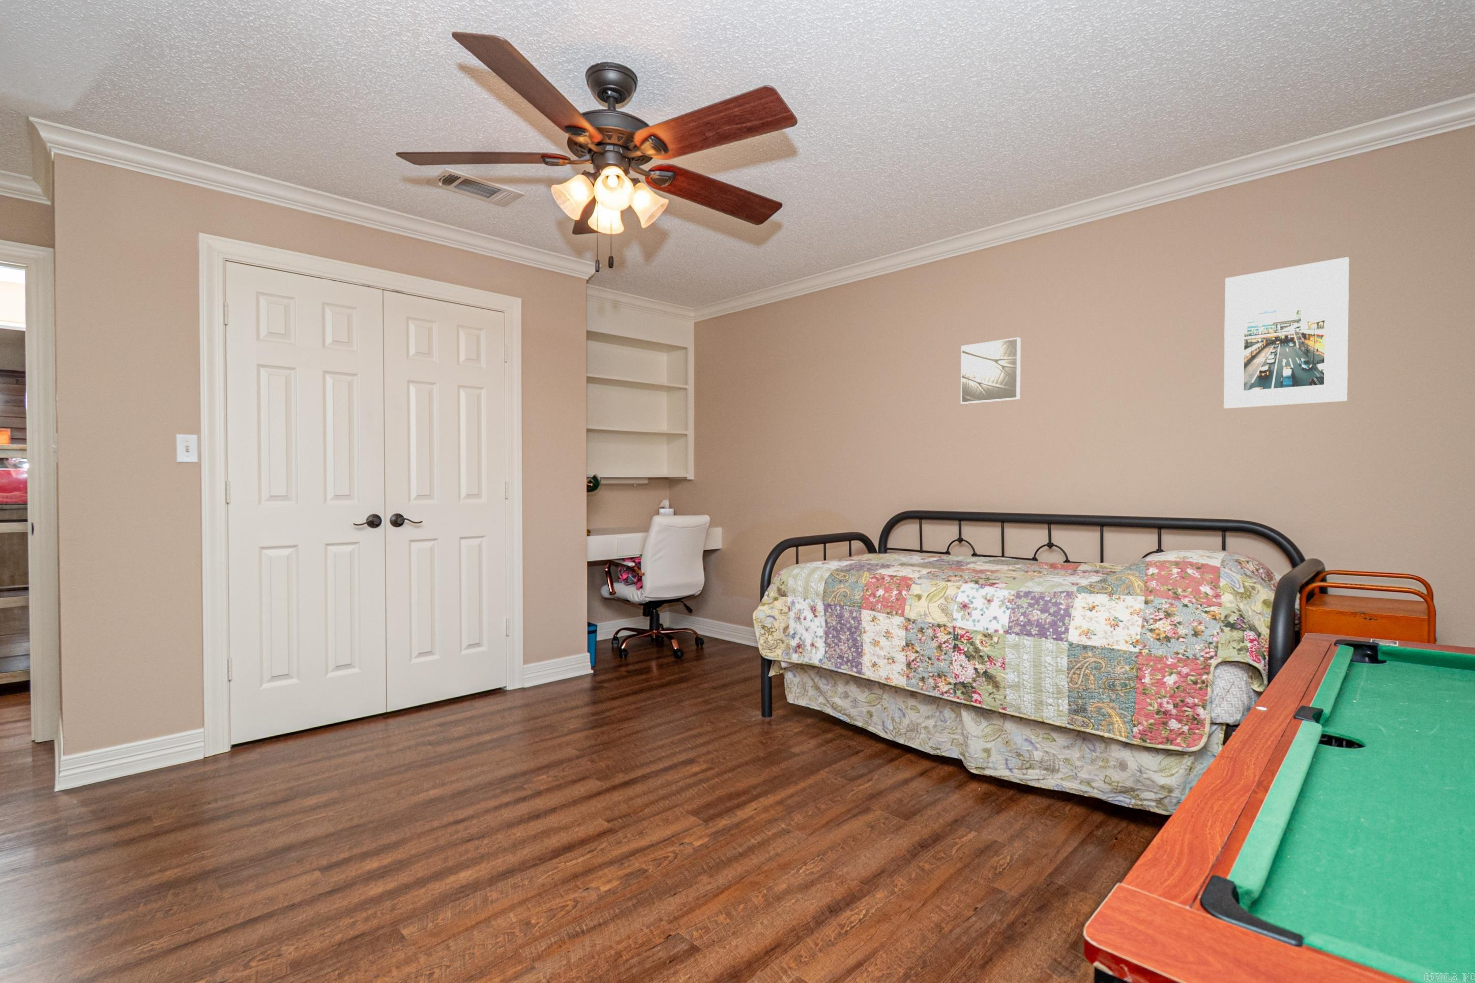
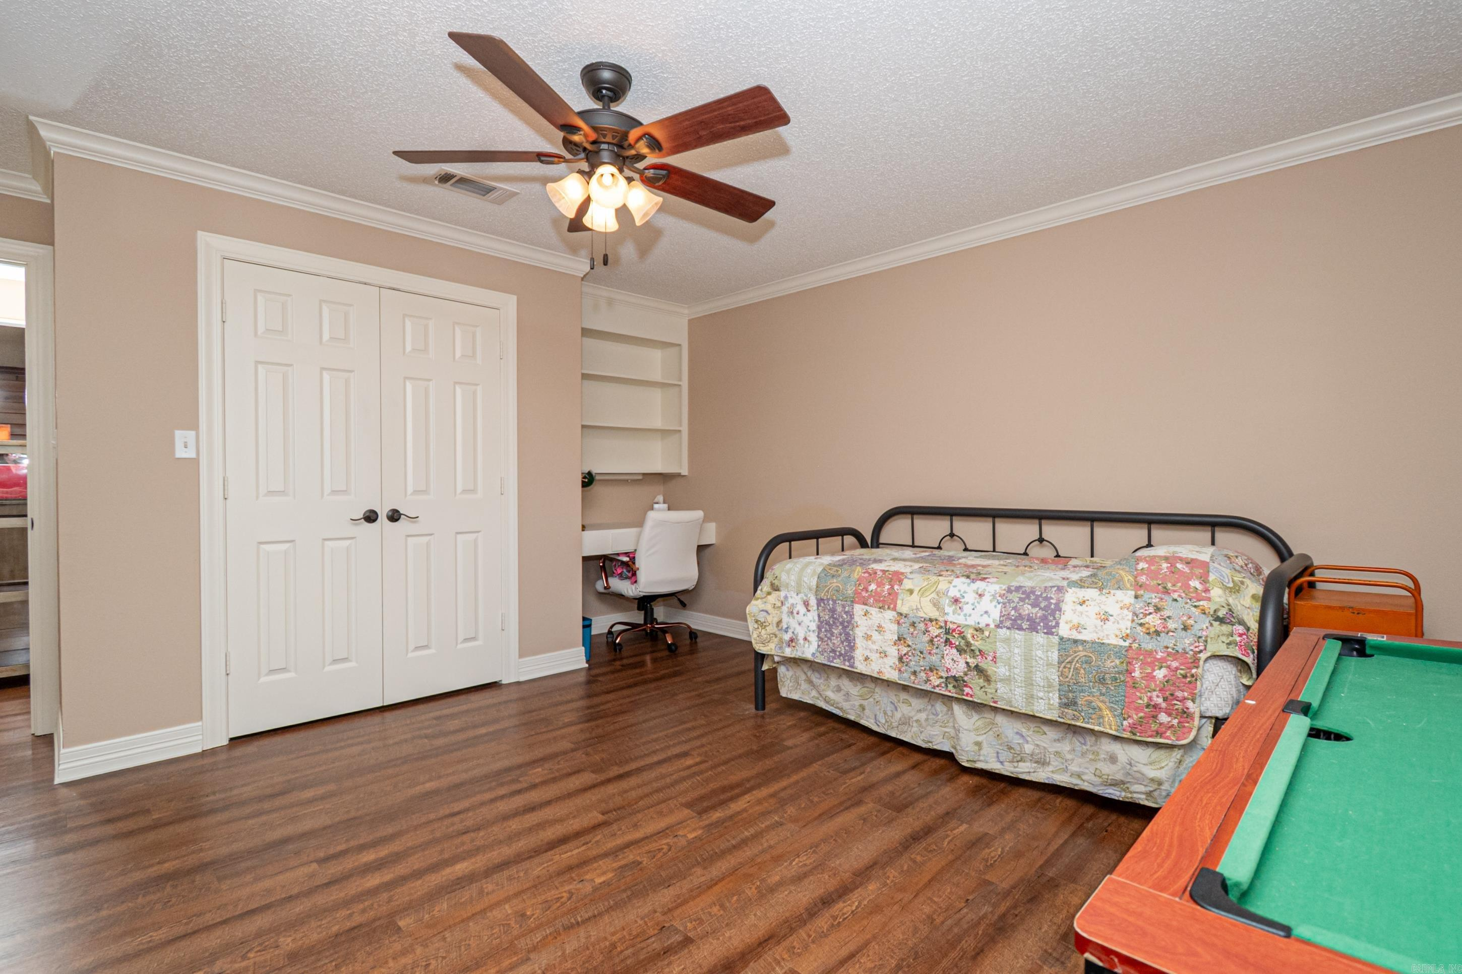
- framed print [960,337,1022,405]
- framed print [1224,257,1350,409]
